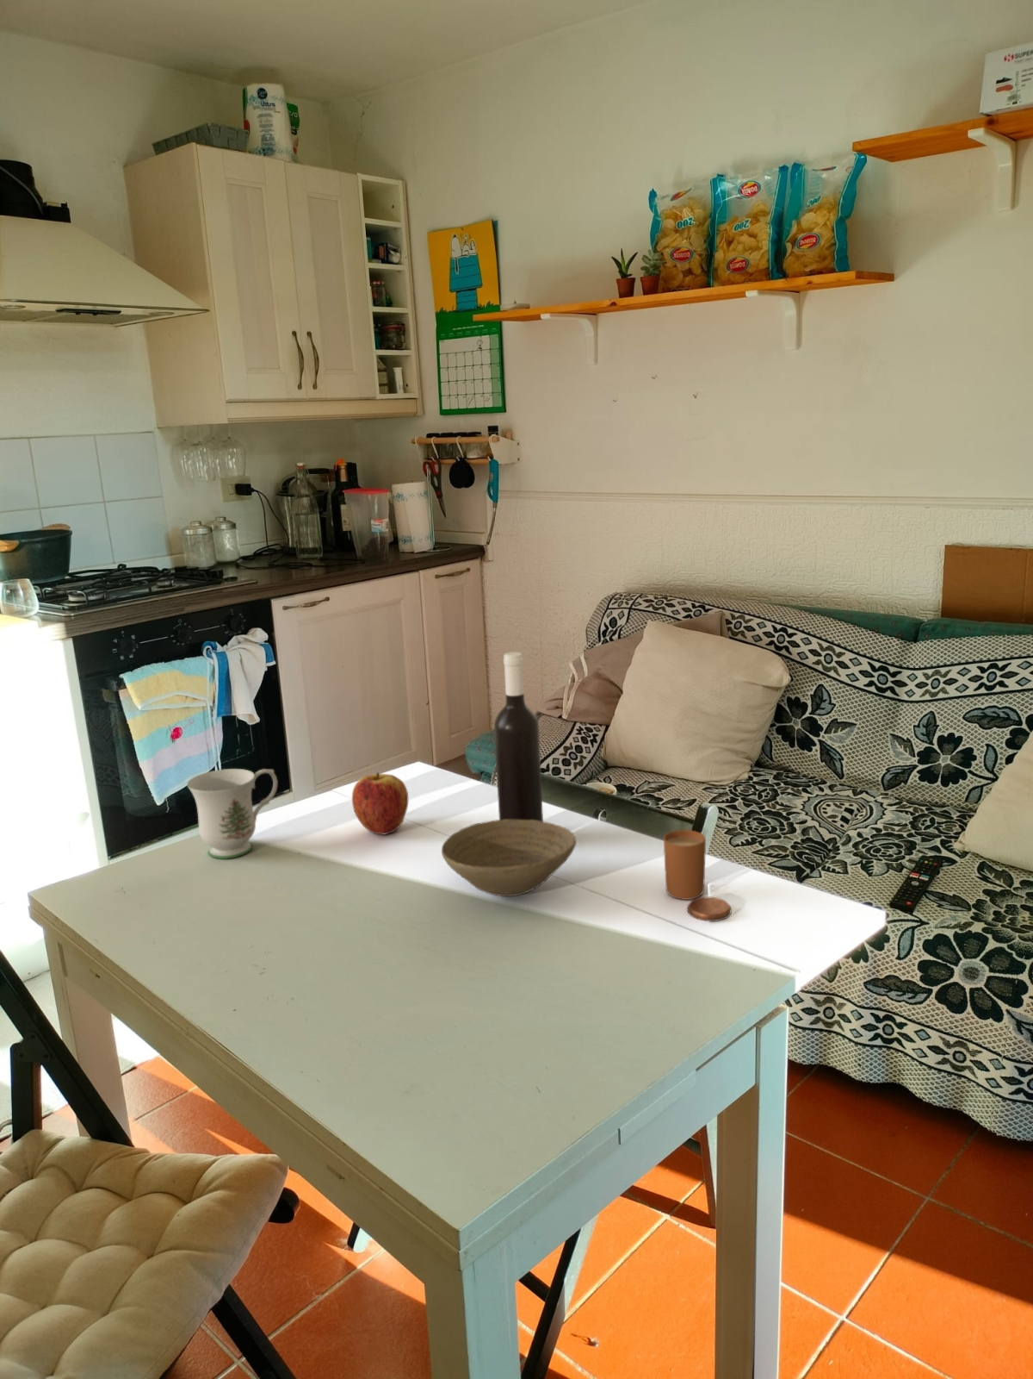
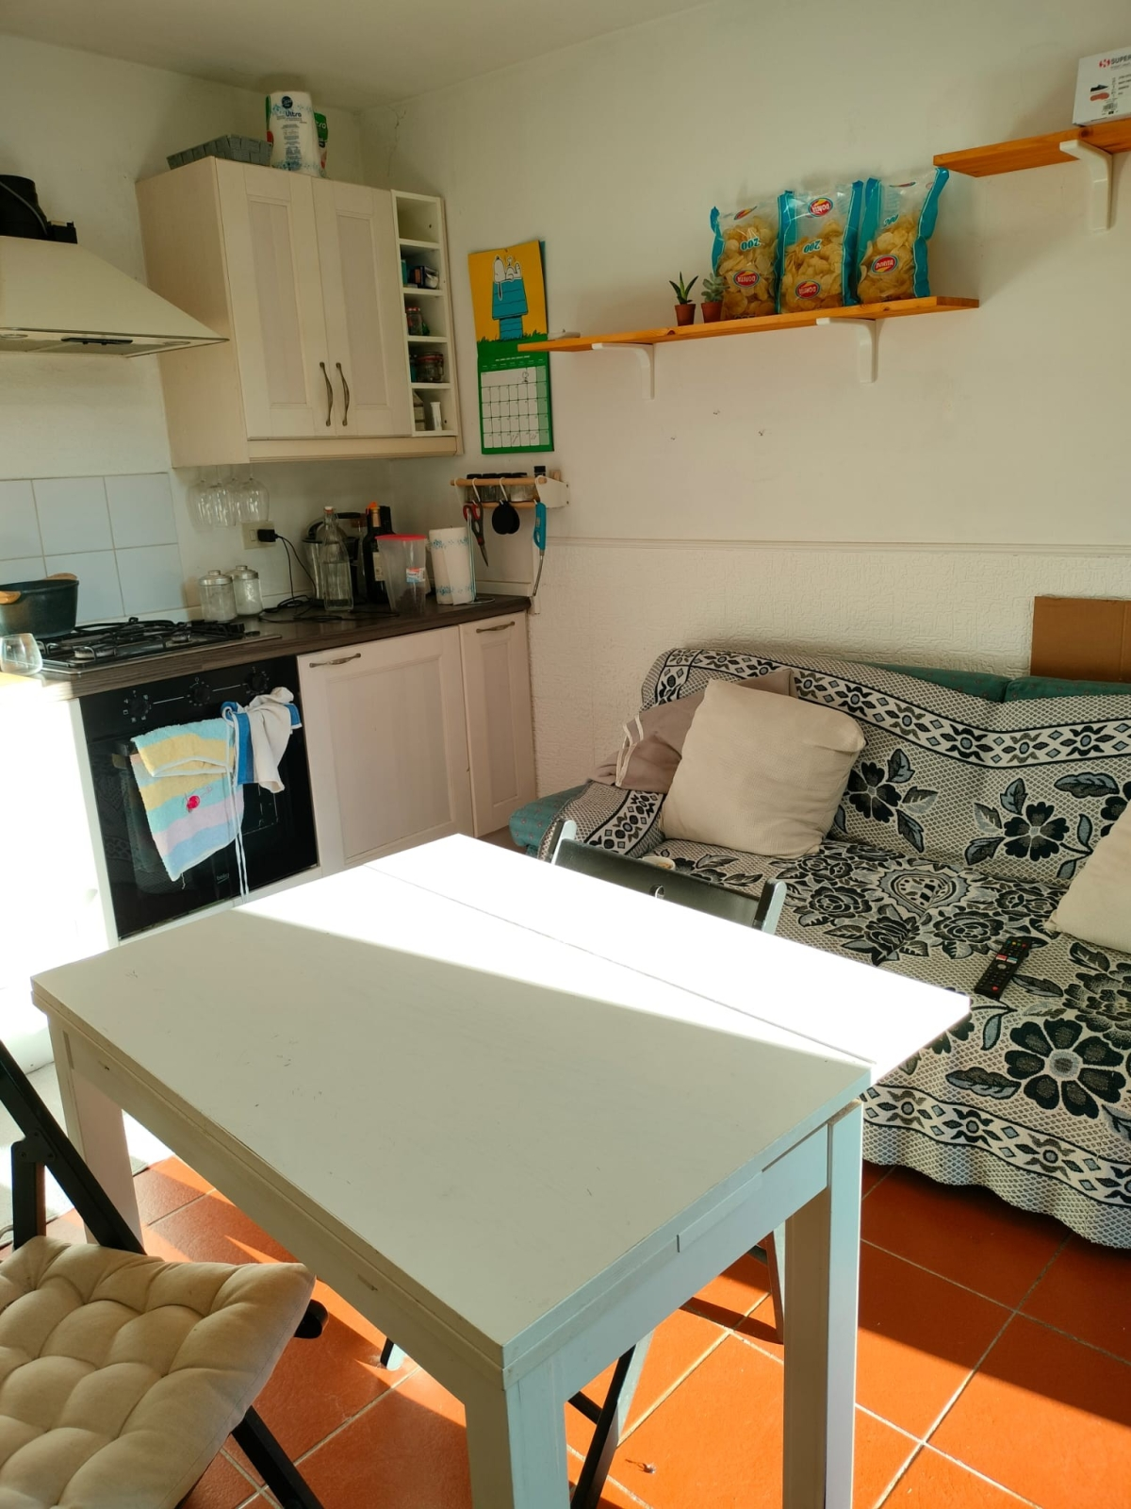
- wine bottle [494,650,544,821]
- candle [663,830,731,922]
- apple [352,771,409,836]
- mug [187,768,278,860]
- bowl [441,819,577,897]
